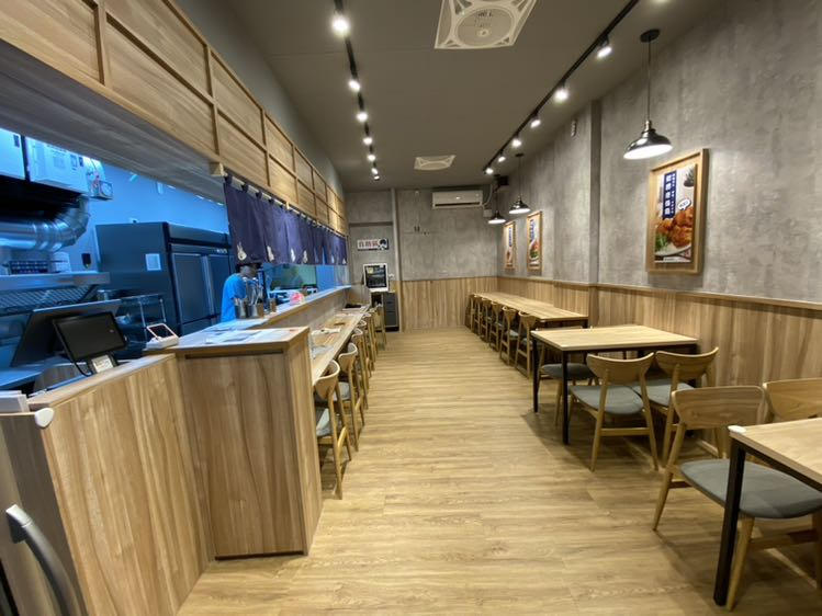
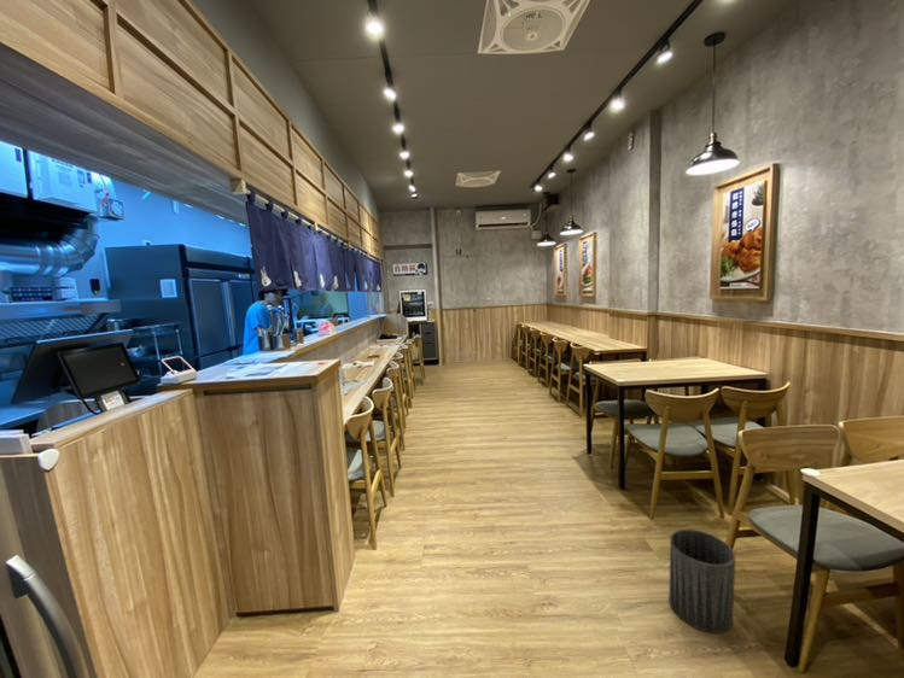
+ trash can [667,528,736,635]
